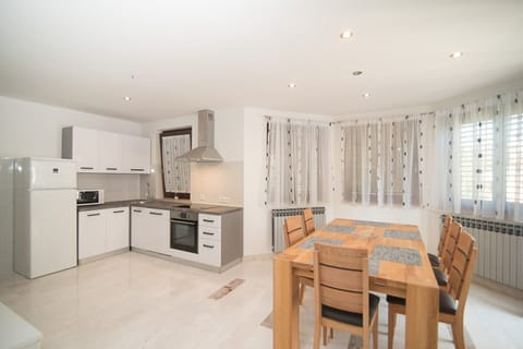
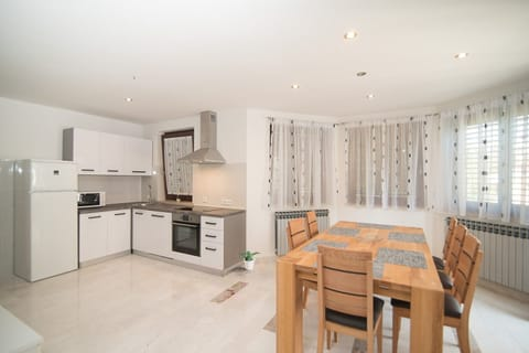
+ potted plant [238,250,261,271]
